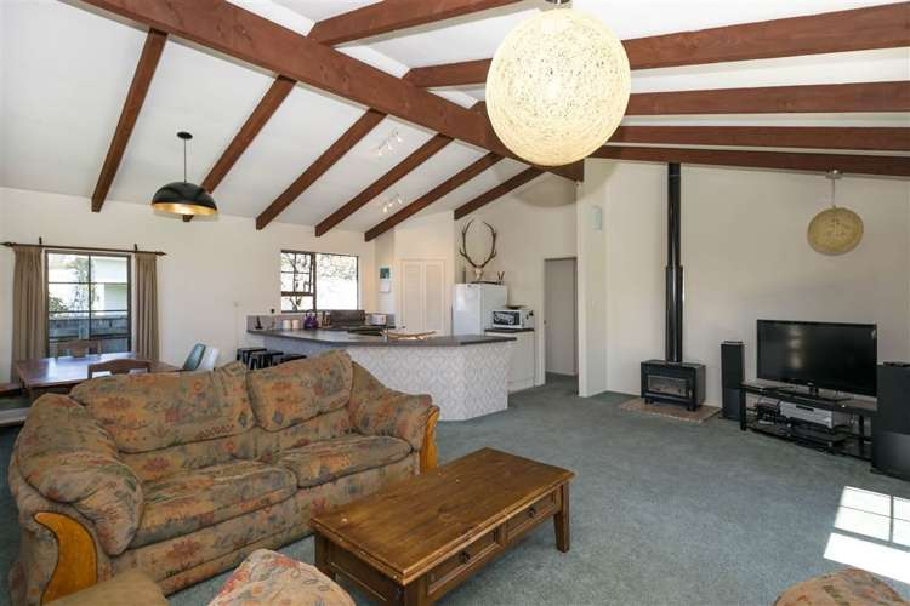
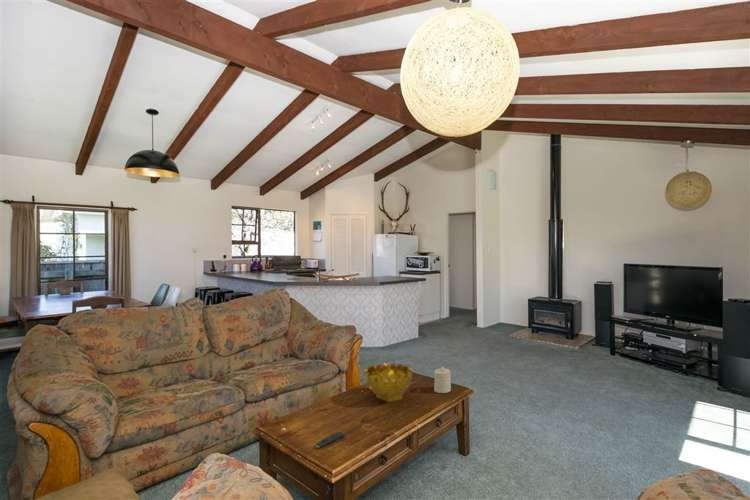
+ remote control [315,431,347,449]
+ candle [433,366,452,394]
+ decorative bowl [364,361,413,403]
